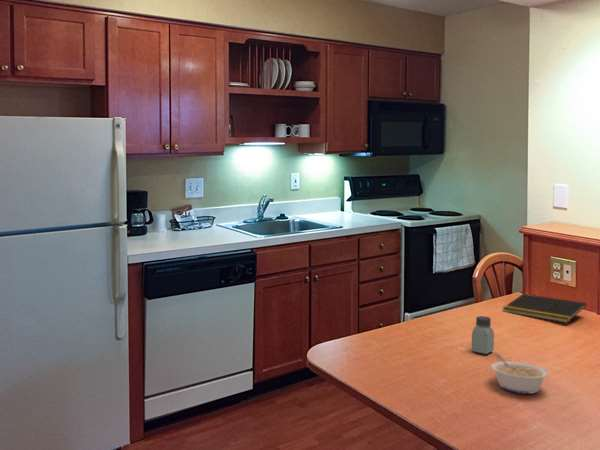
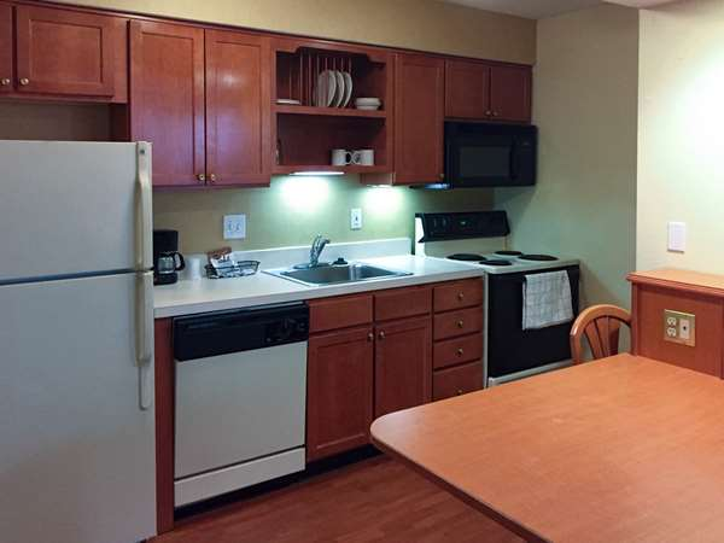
- saltshaker [470,315,495,355]
- notepad [501,293,587,324]
- legume [490,353,550,395]
